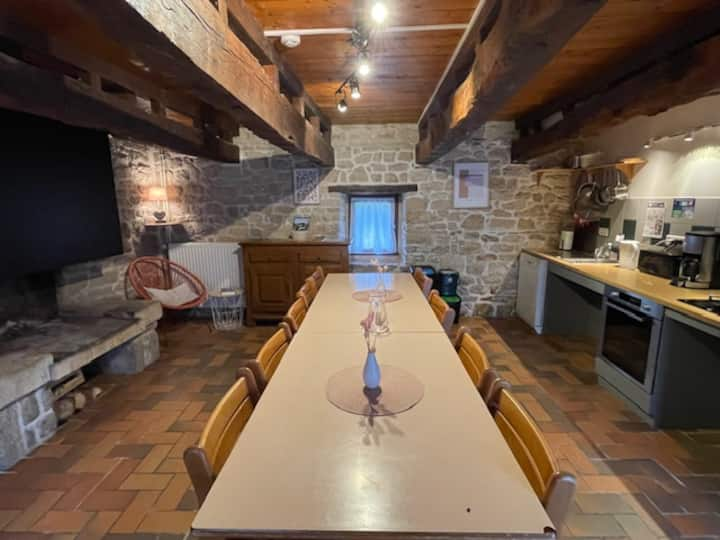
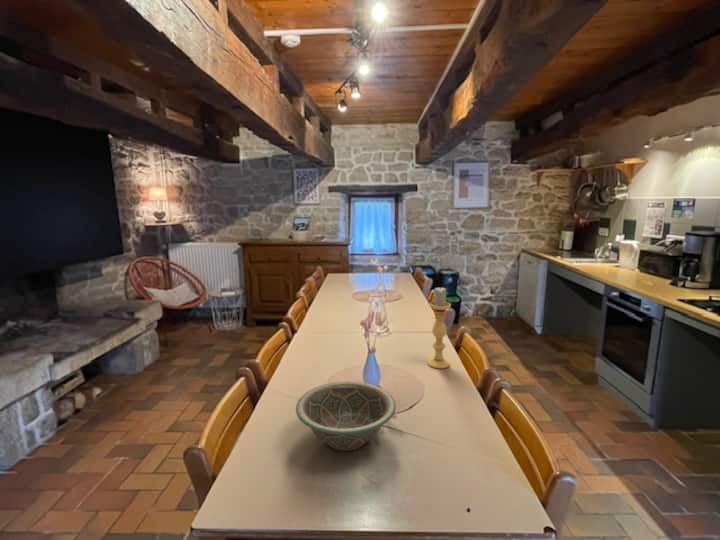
+ decorative bowl [295,380,397,452]
+ candle holder [427,286,452,370]
